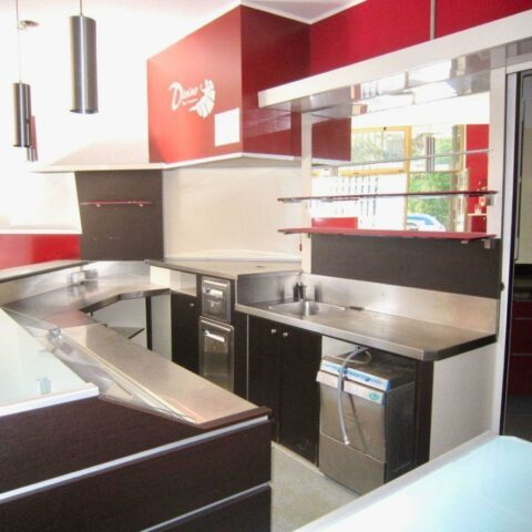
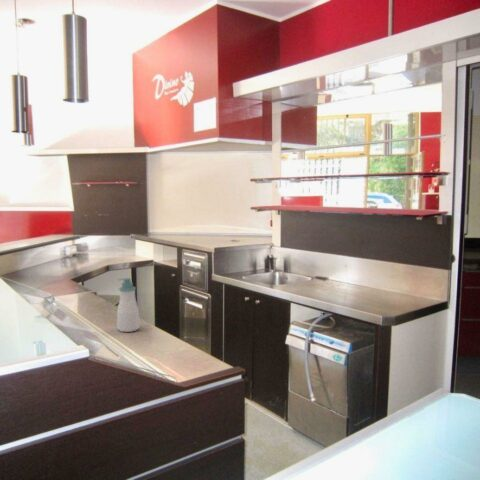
+ soap bottle [116,277,141,333]
